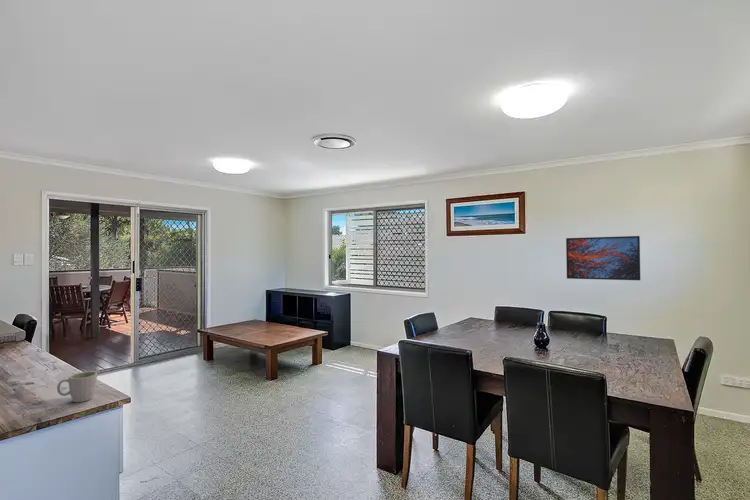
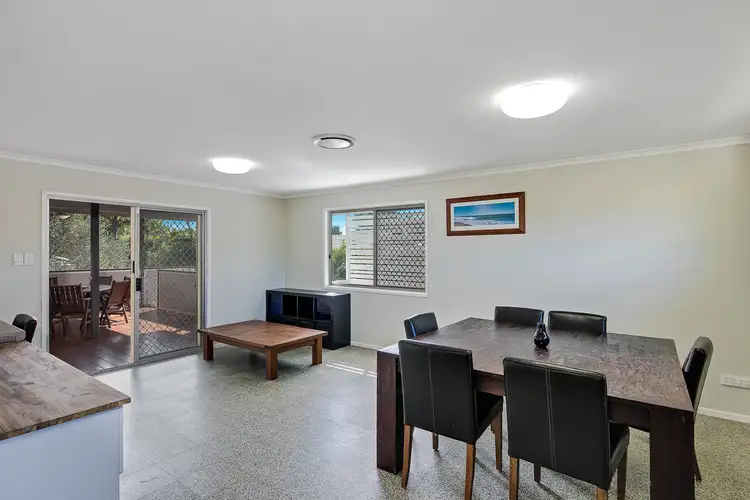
- mug [56,371,98,403]
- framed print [565,235,641,281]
